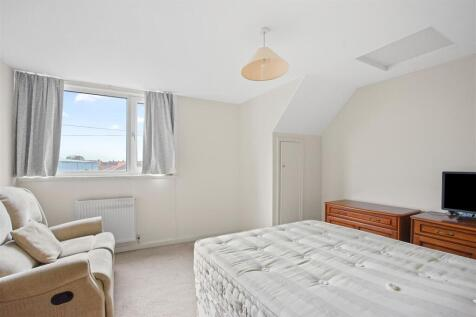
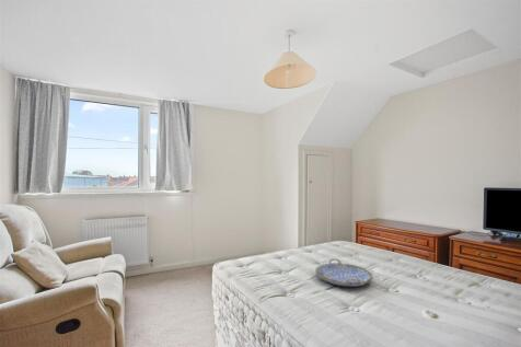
+ serving tray [314,257,373,288]
